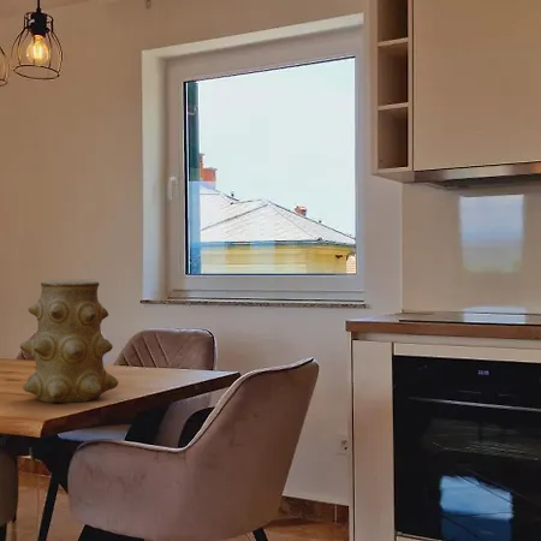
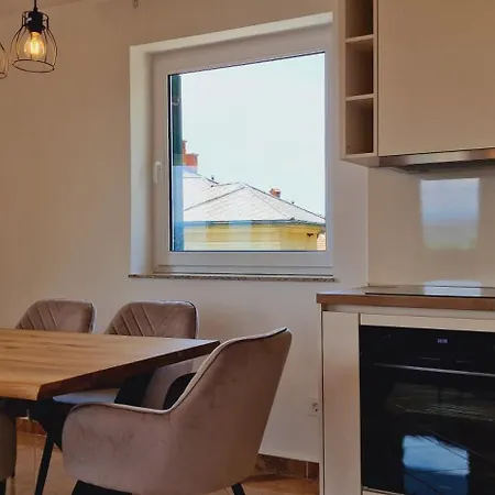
- vase [19,278,119,404]
